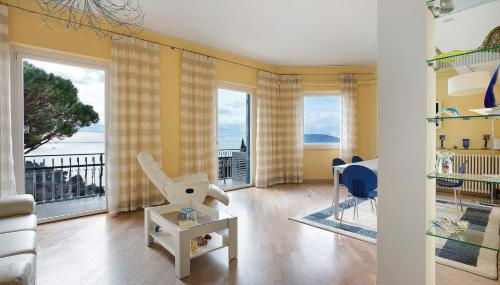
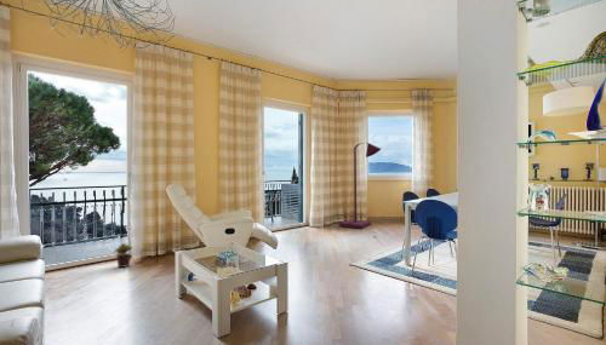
+ floor lamp [338,142,382,230]
+ potted plant [112,242,133,269]
